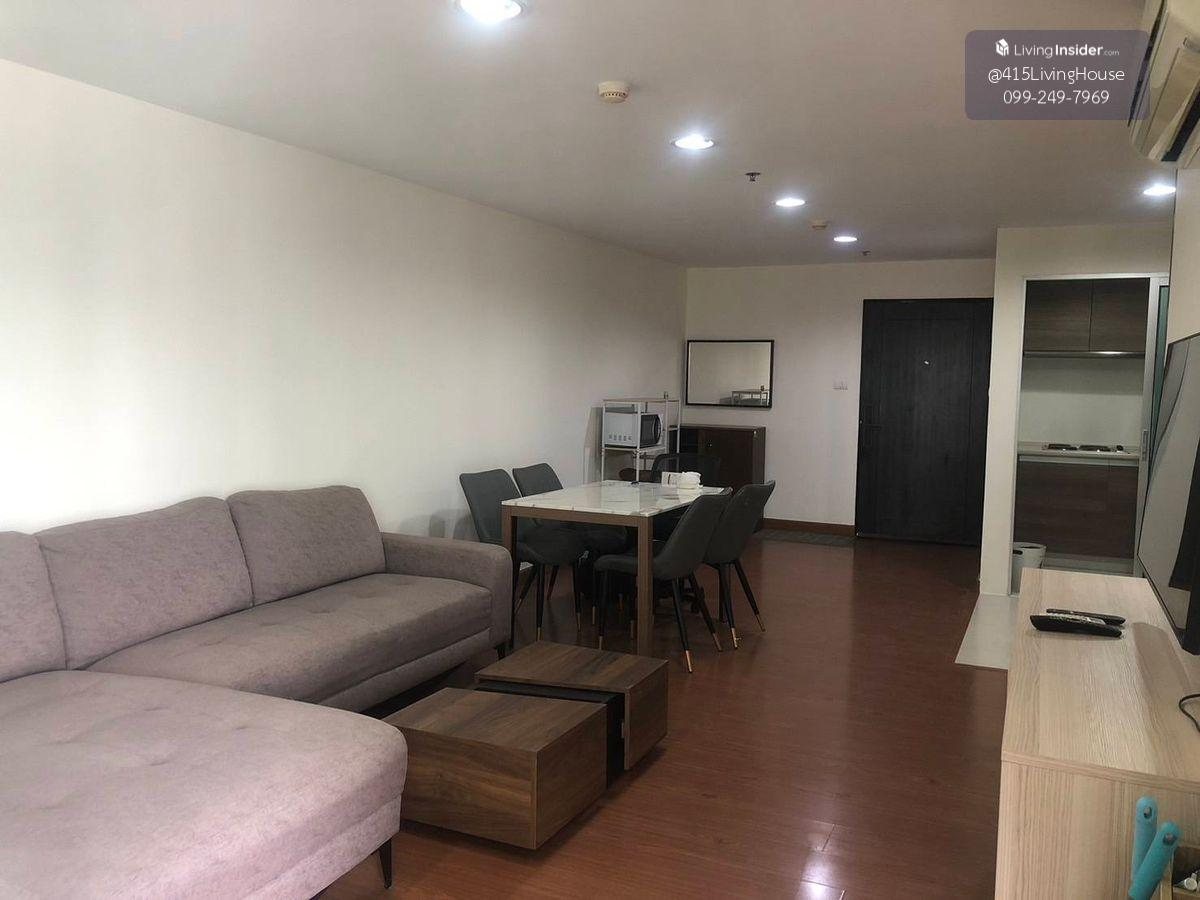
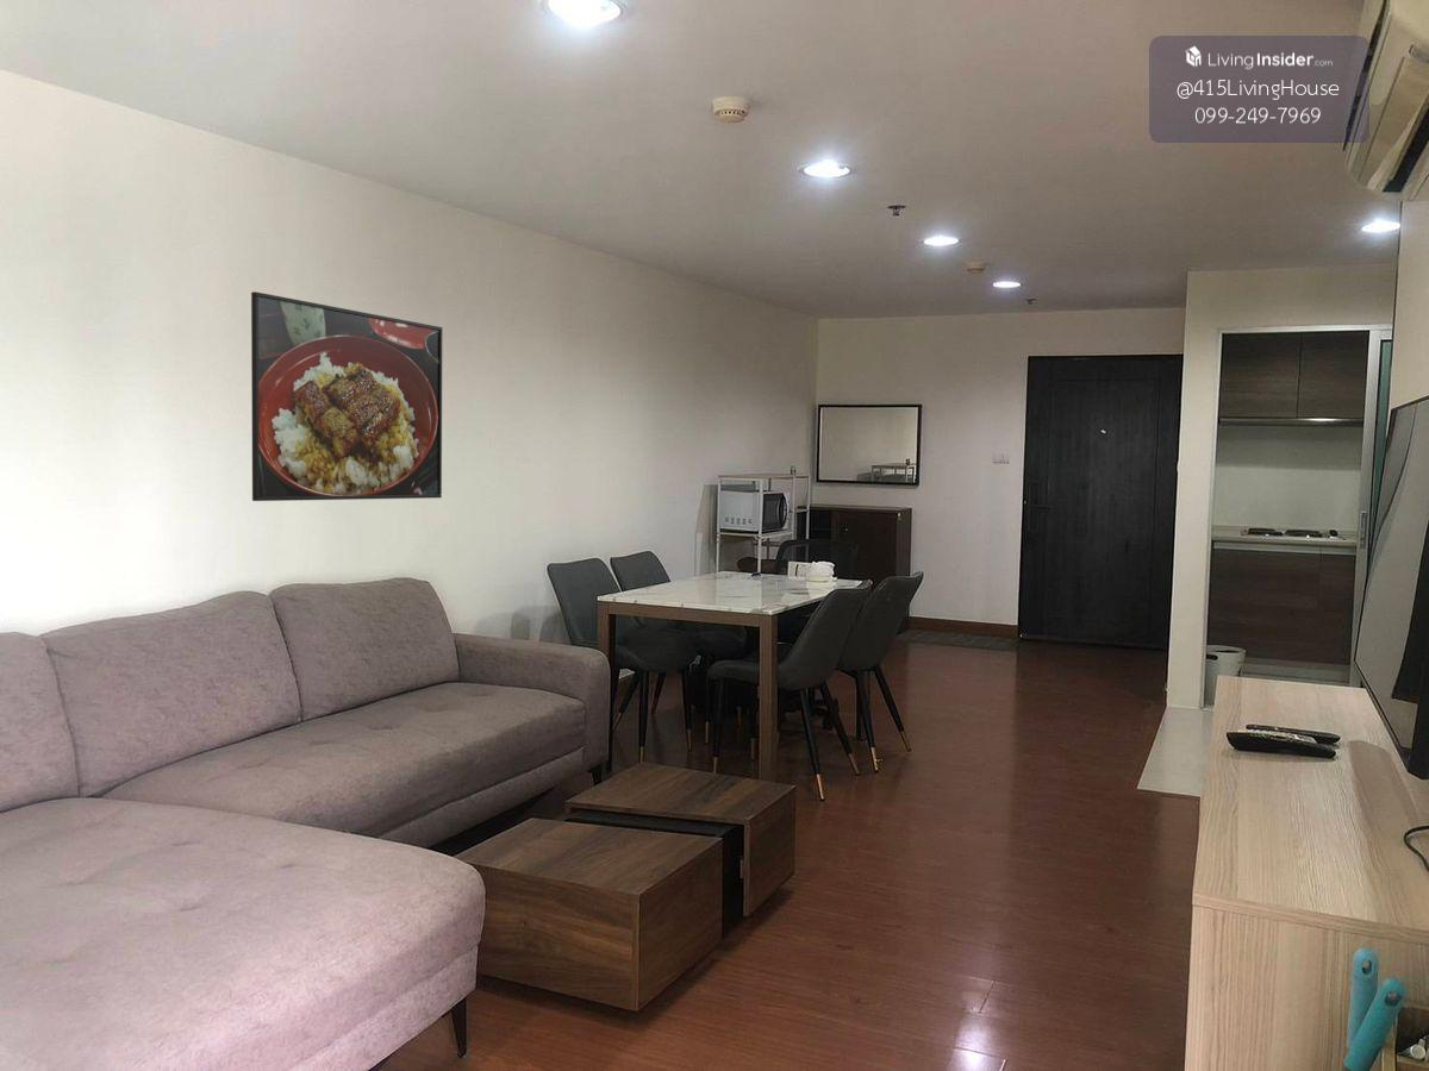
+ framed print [250,290,443,502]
